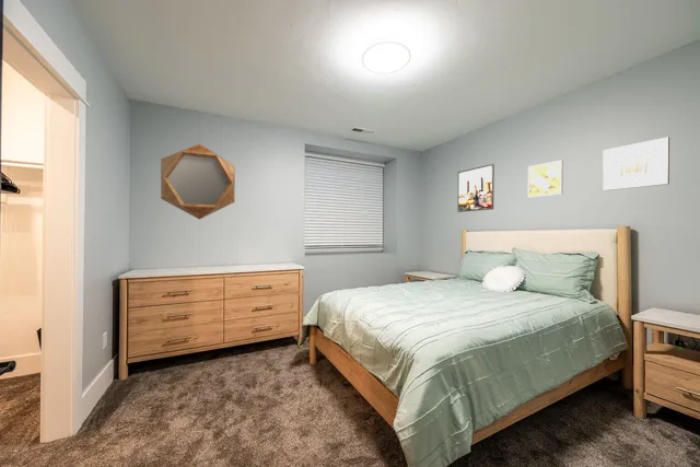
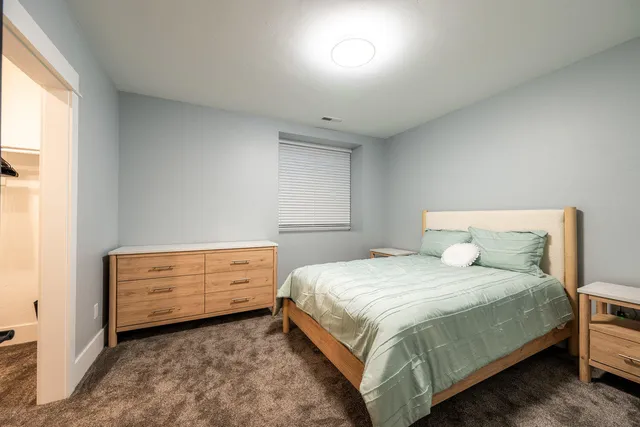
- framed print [527,159,564,198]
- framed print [456,163,495,213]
- wall art [602,136,670,191]
- home mirror [160,142,236,220]
